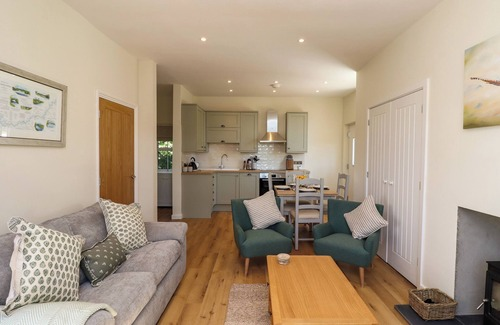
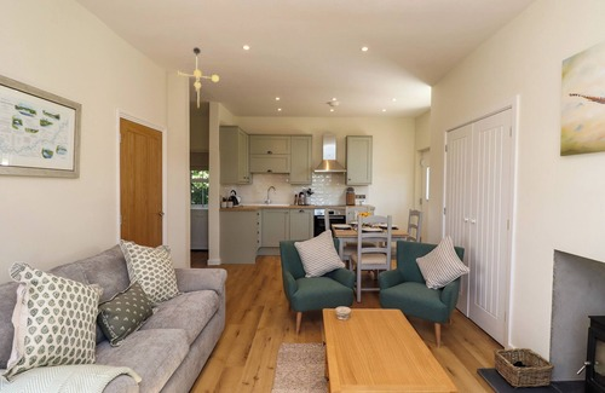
+ ceiling light fixture [177,46,220,109]
